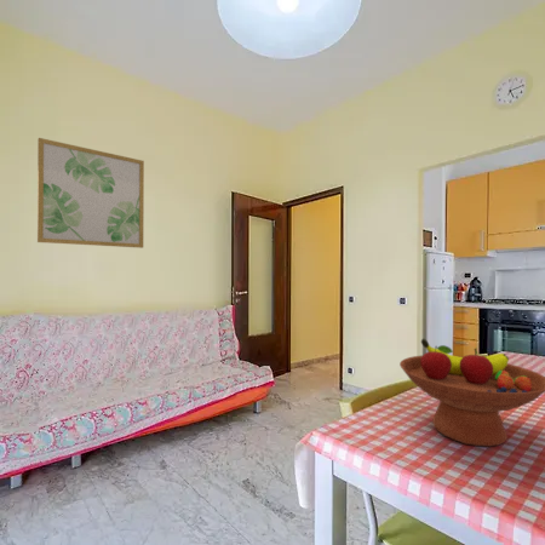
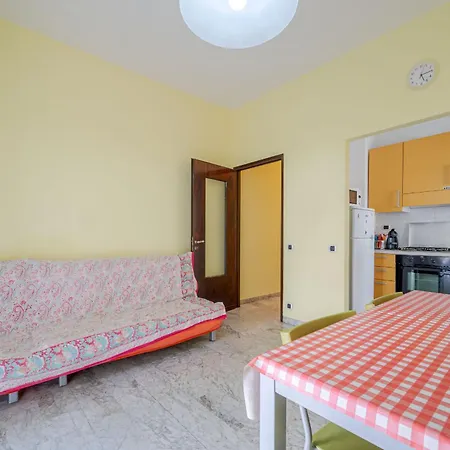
- wall art [36,137,145,249]
- fruit bowl [398,338,545,448]
